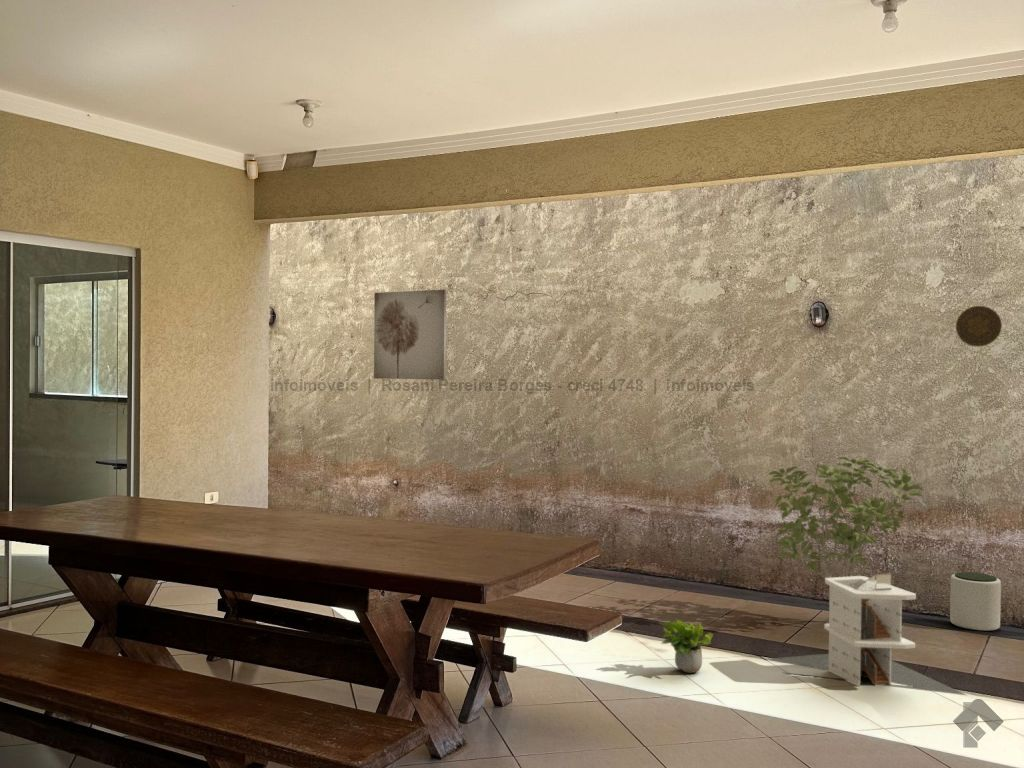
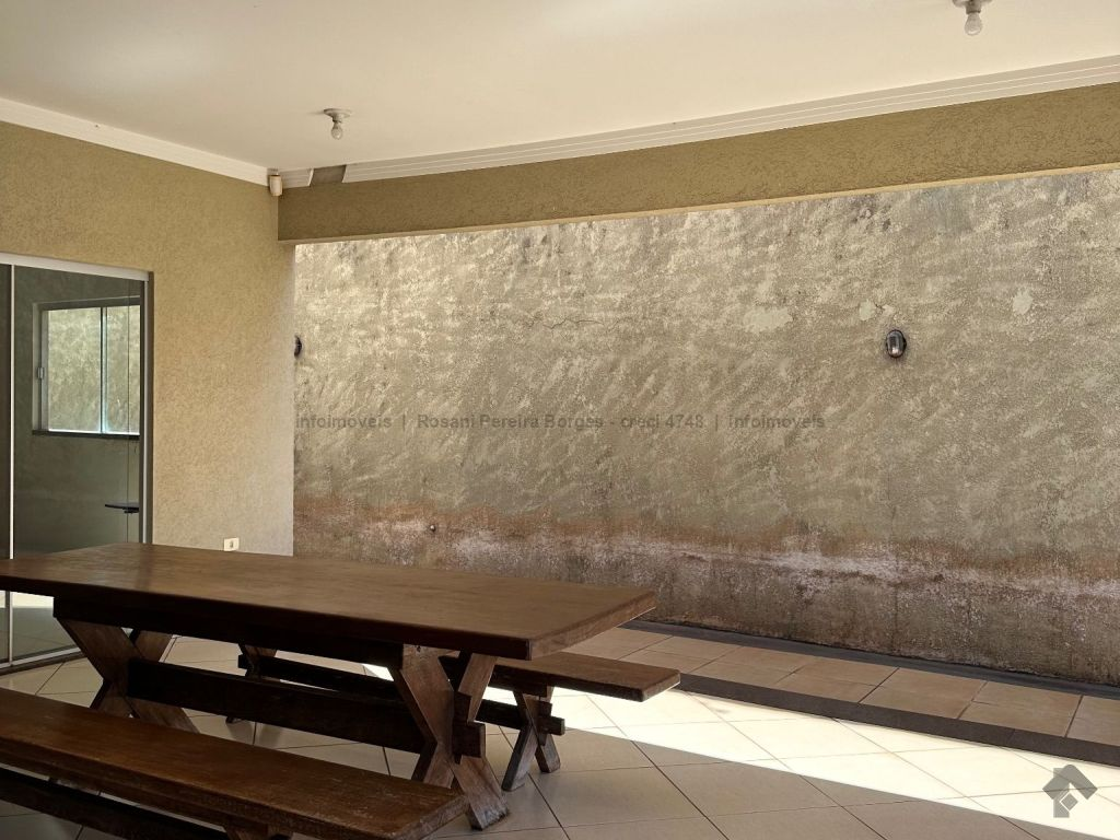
- potted plant [659,619,714,674]
- wall art [373,289,447,381]
- plant pot [949,571,1002,632]
- shrub [768,456,926,597]
- display stand [766,573,967,696]
- decorative plate [955,305,1003,348]
